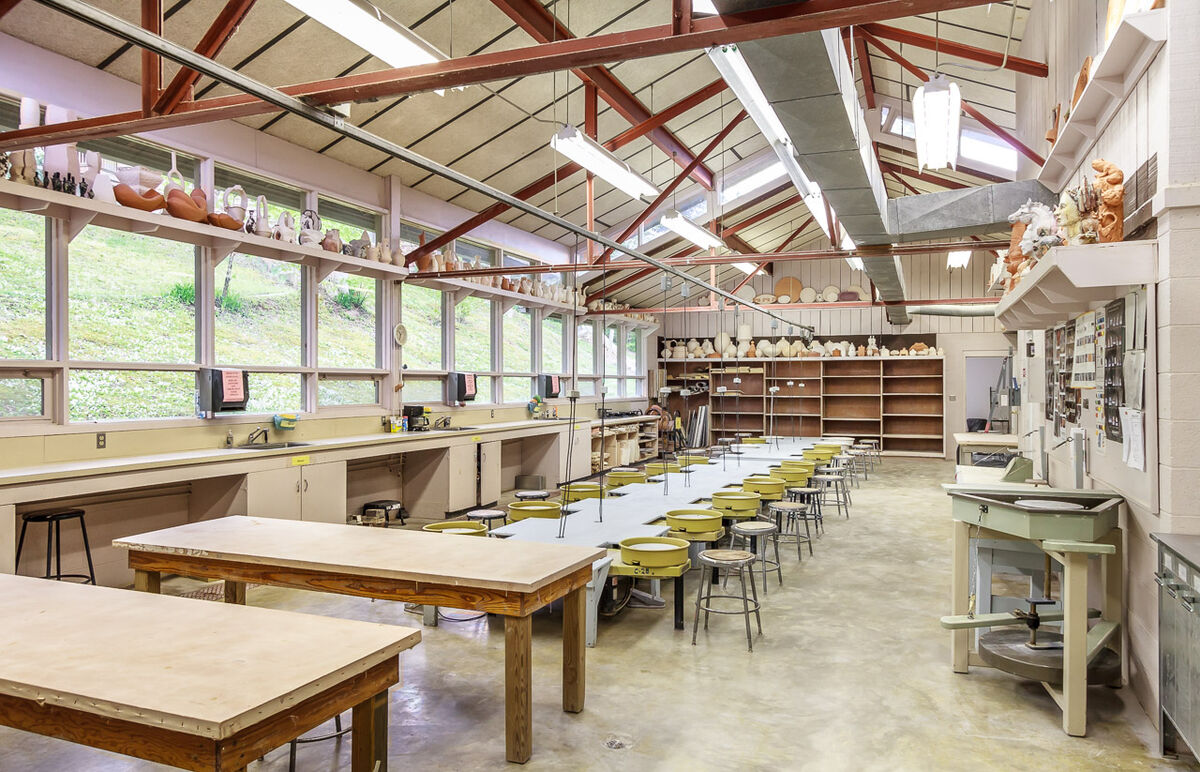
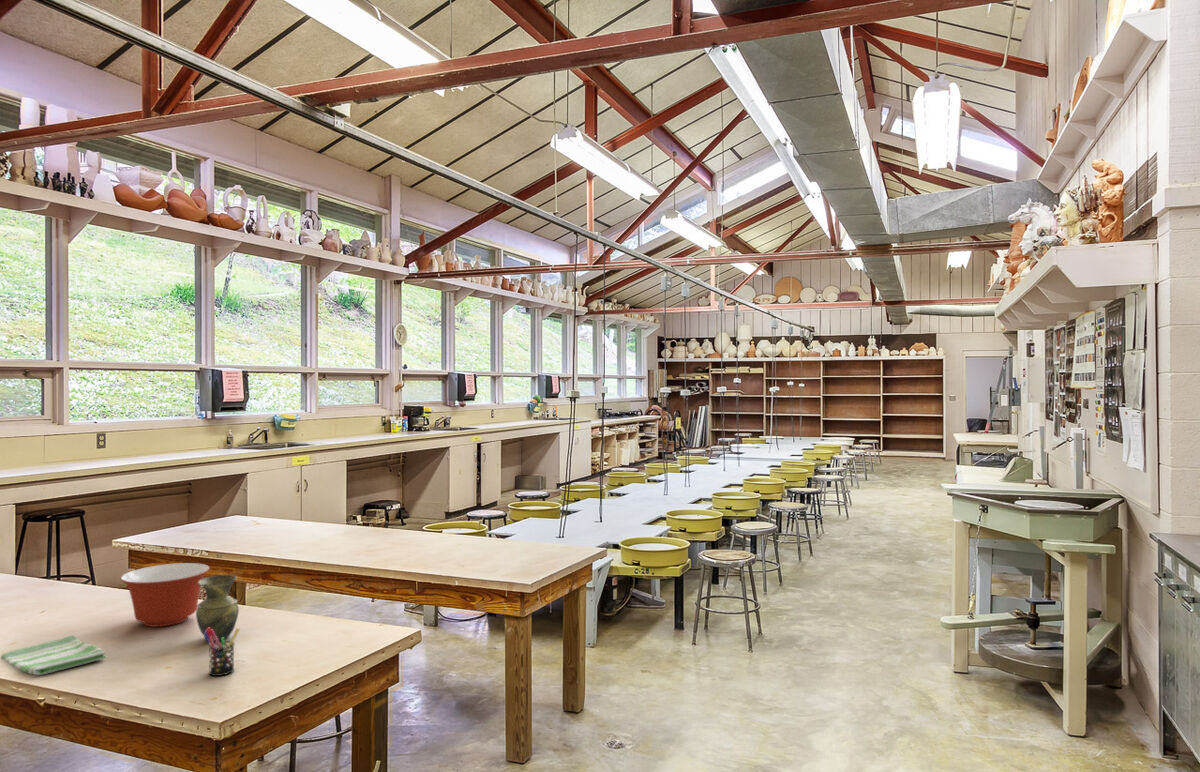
+ pen holder [202,627,240,677]
+ dish towel [0,634,107,676]
+ mixing bowl [120,562,211,628]
+ vase [195,574,240,642]
